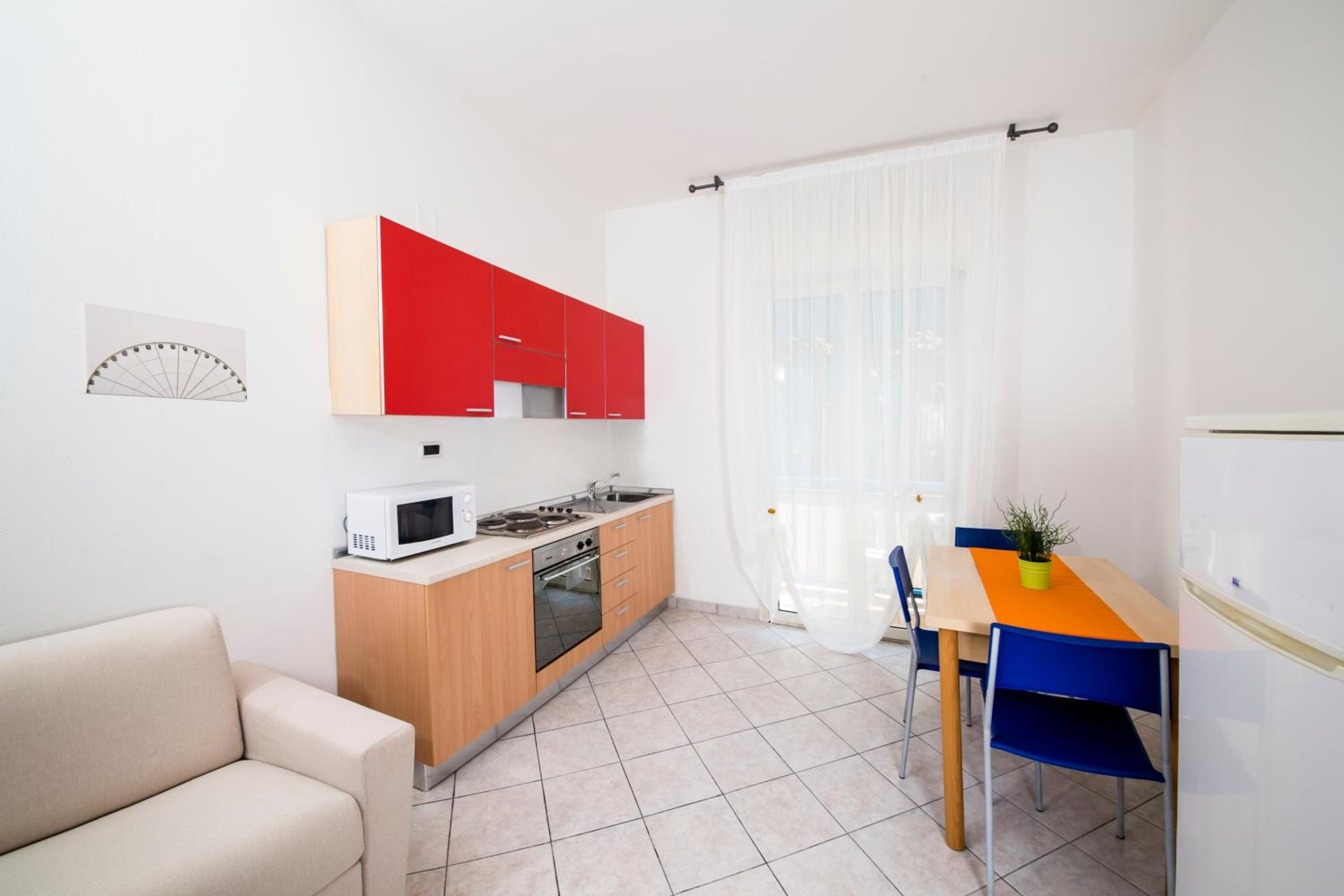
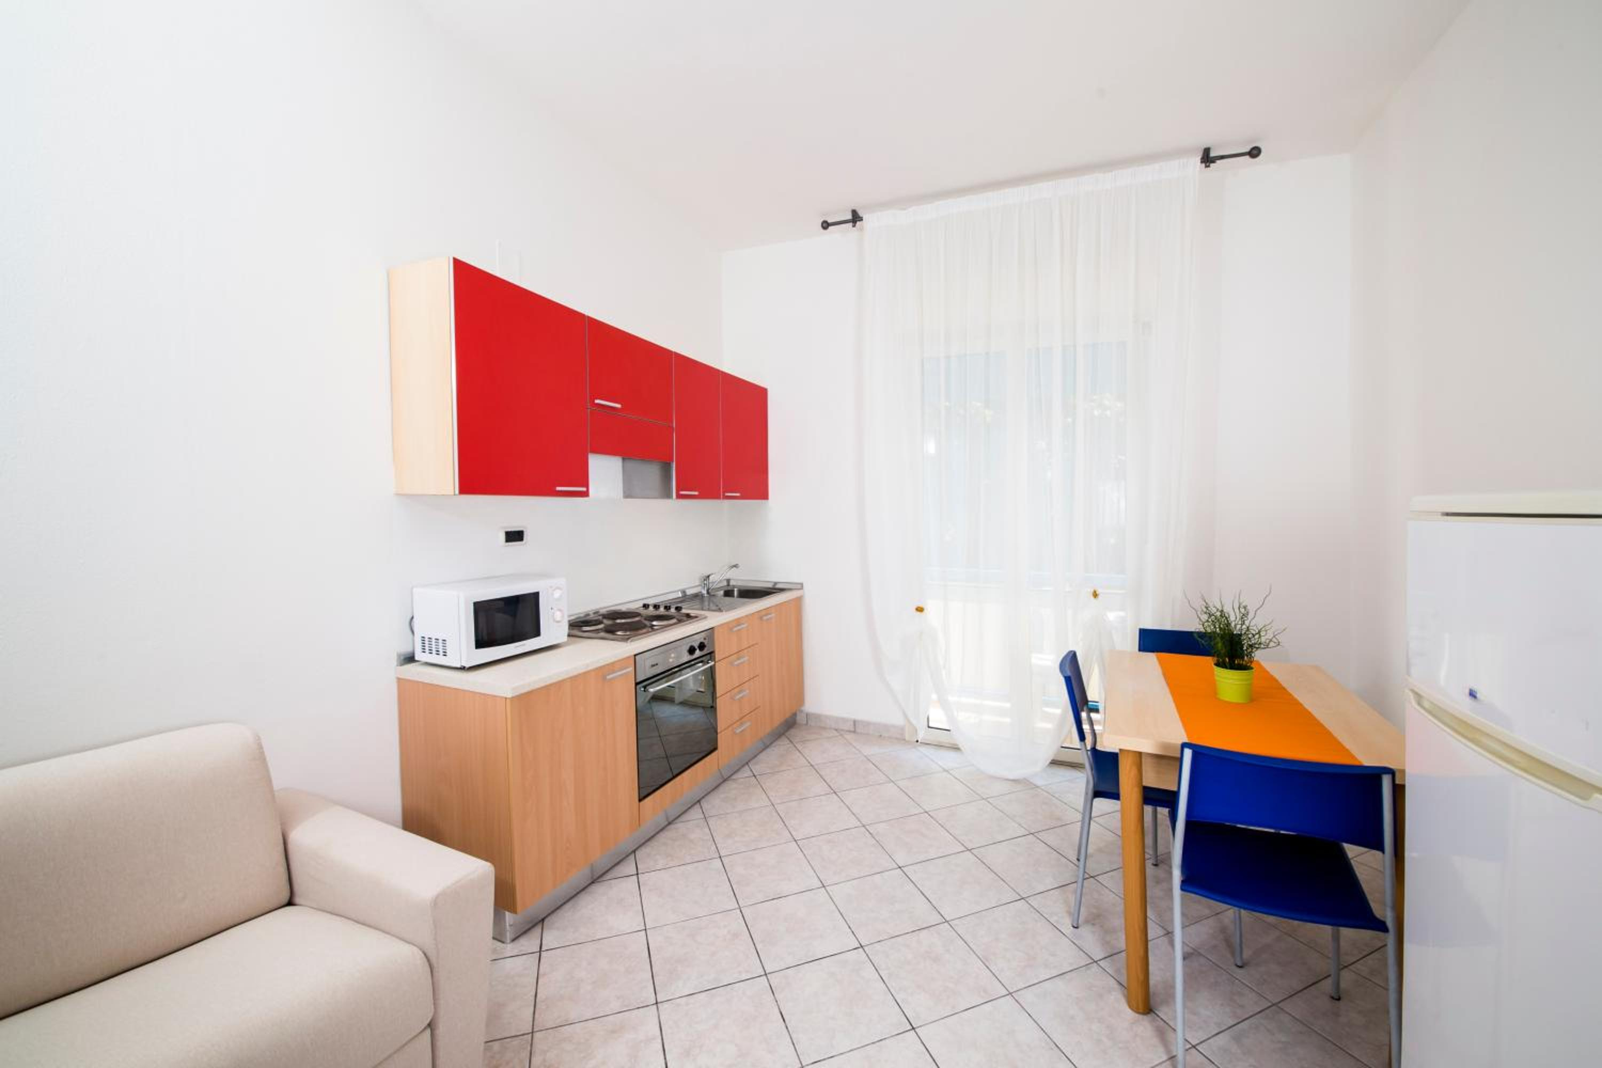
- wall art [78,302,248,402]
